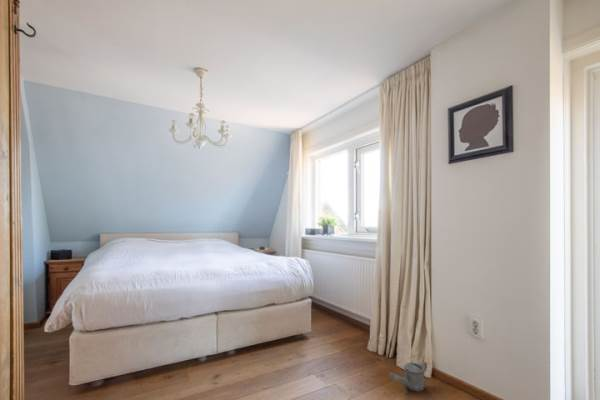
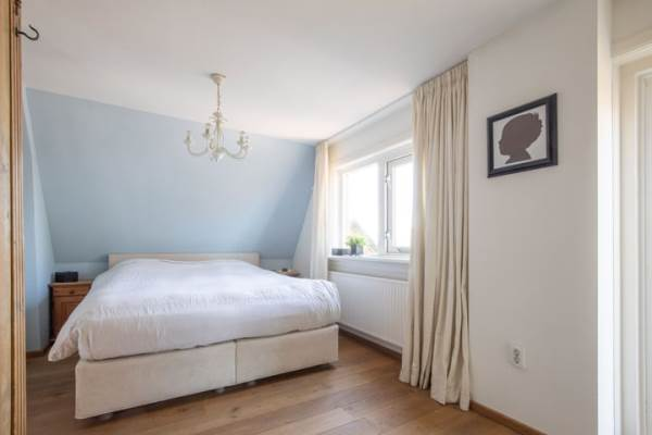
- watering can [389,361,428,393]
